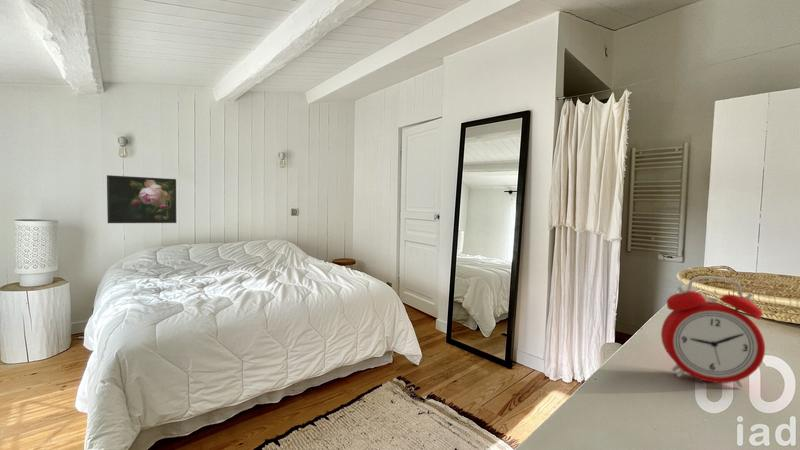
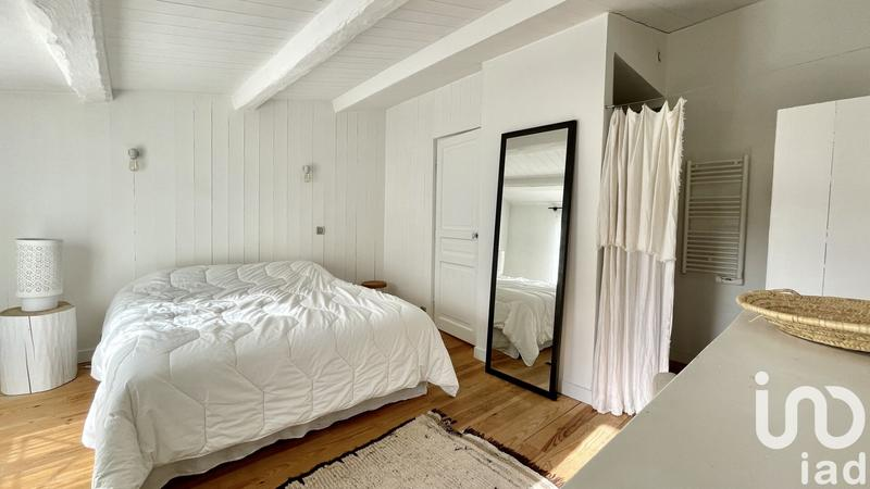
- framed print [106,174,177,224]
- alarm clock [660,275,766,388]
